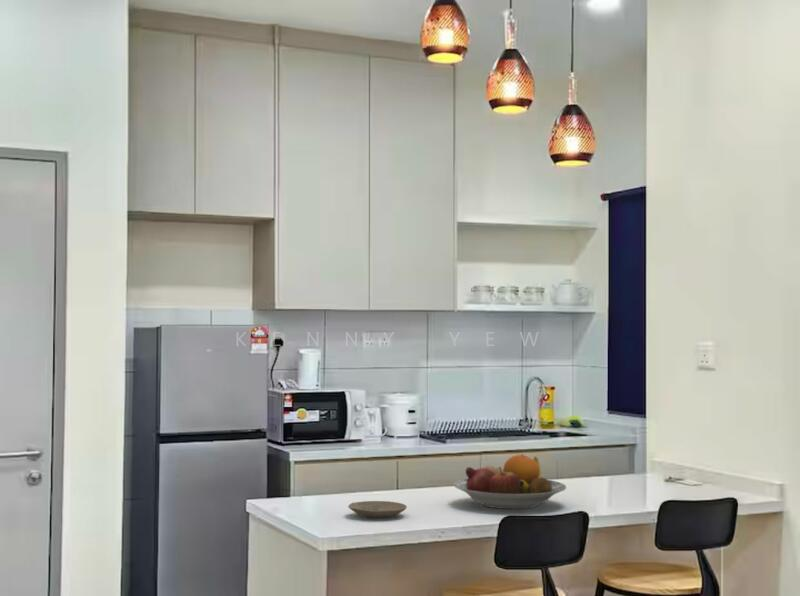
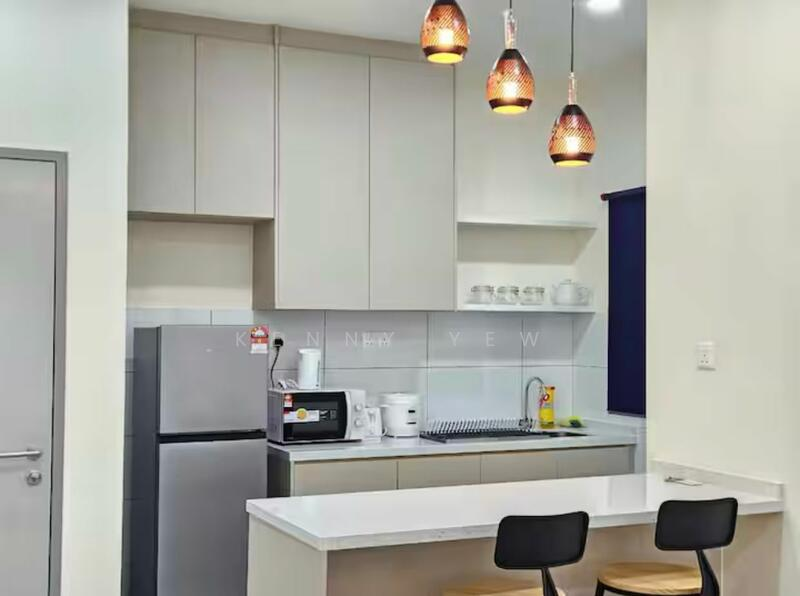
- plate [347,500,408,519]
- fruit bowl [453,453,567,510]
